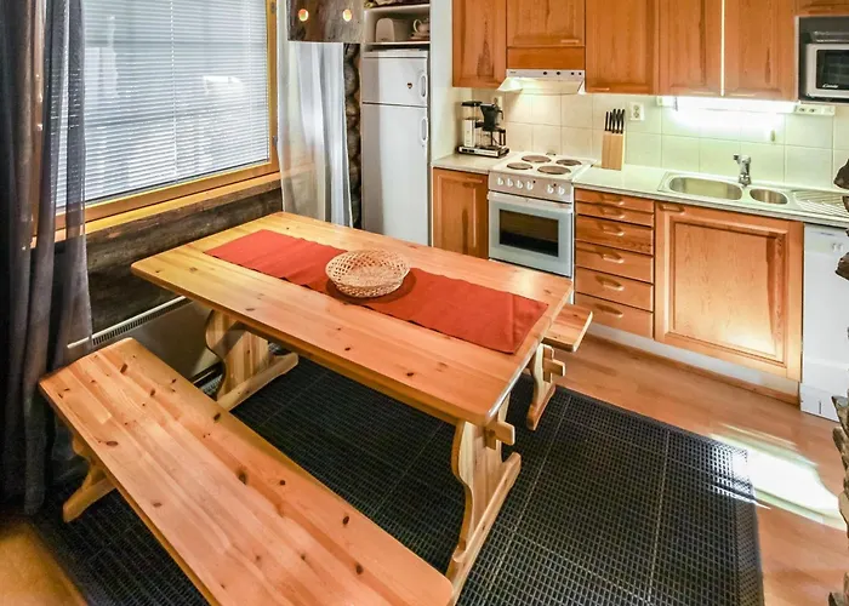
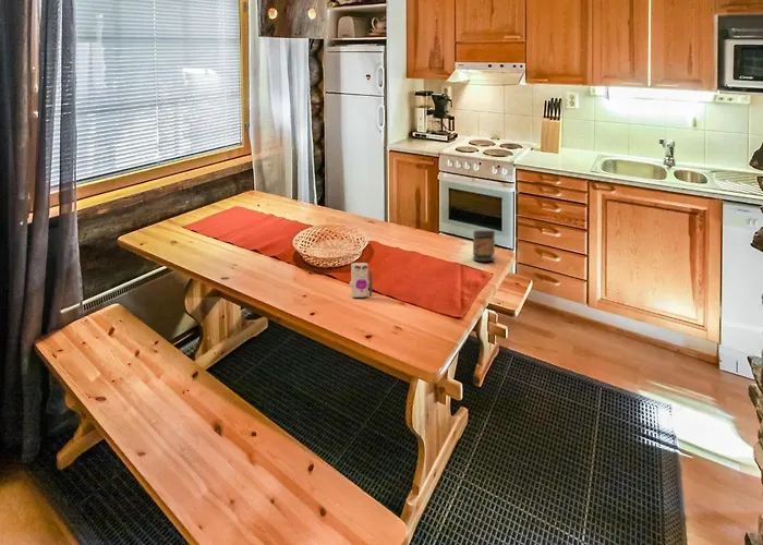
+ jar [472,229,496,262]
+ toy [349,262,373,299]
